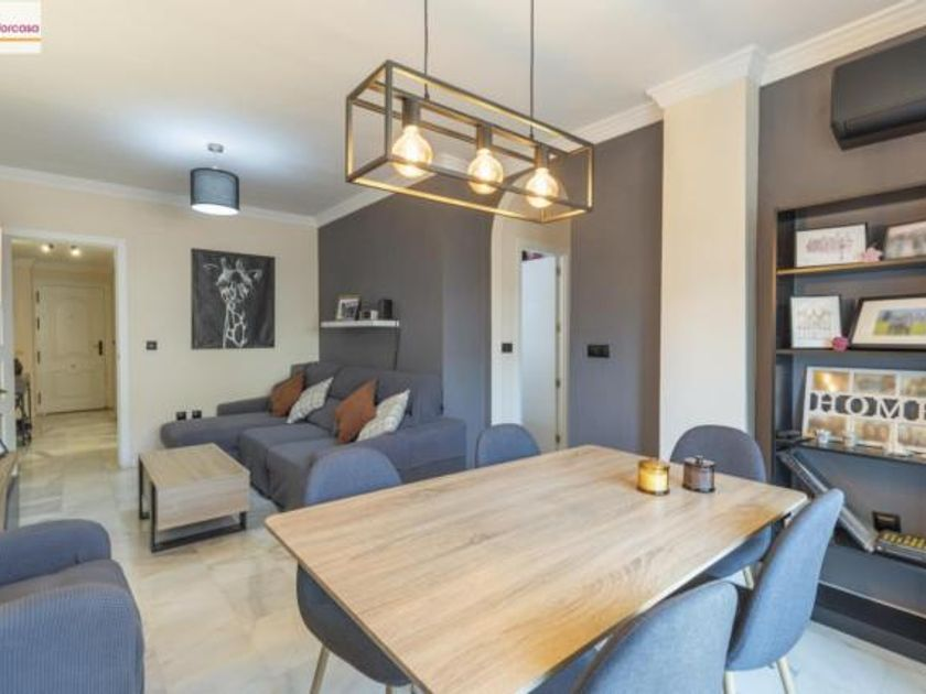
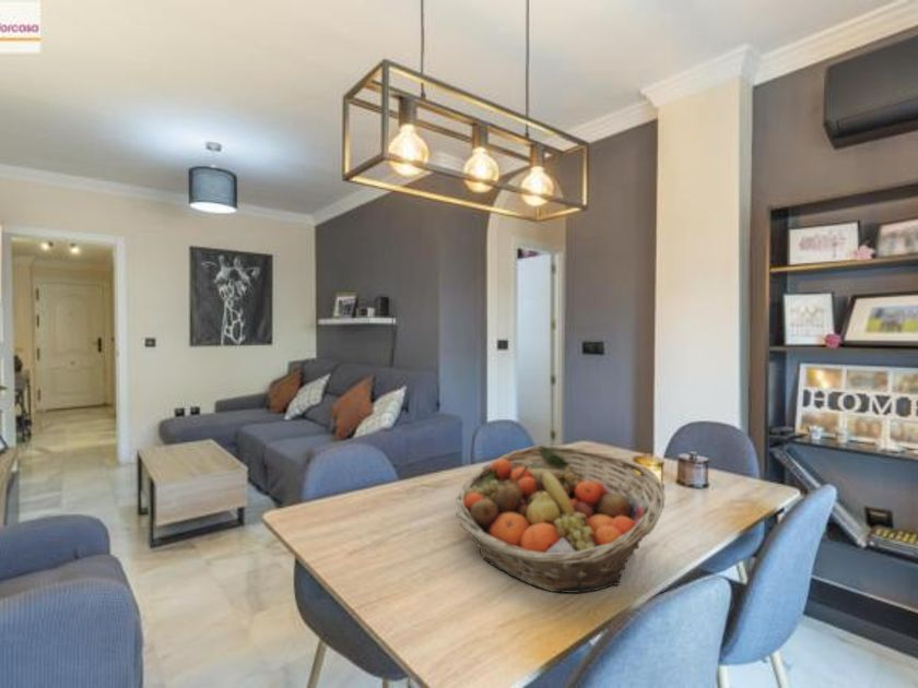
+ fruit basket [455,444,666,594]
